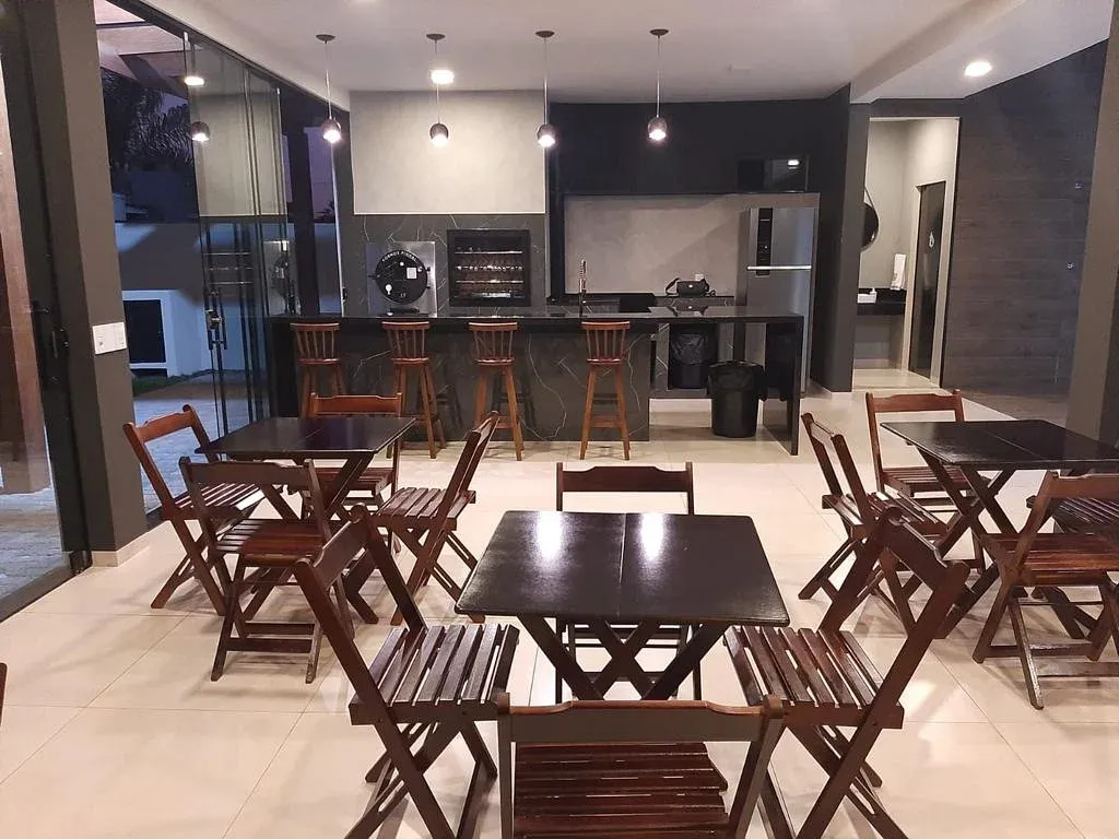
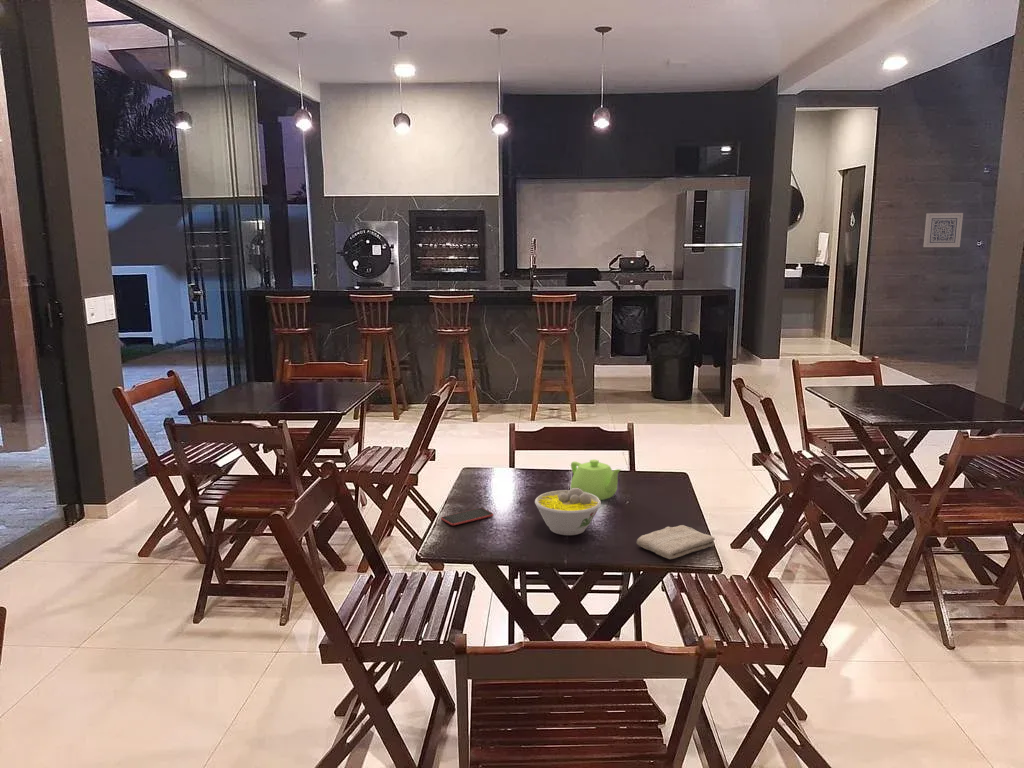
+ smartphone [440,507,494,526]
+ wall art [922,212,964,248]
+ washcloth [636,524,716,560]
+ teapot [570,459,623,501]
+ bowl [534,488,602,536]
